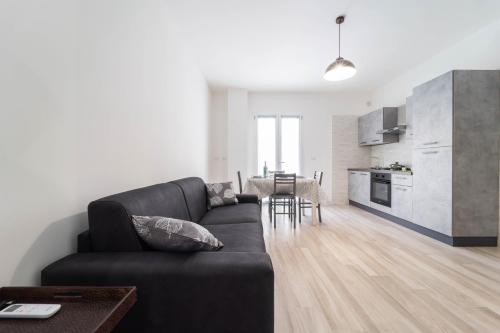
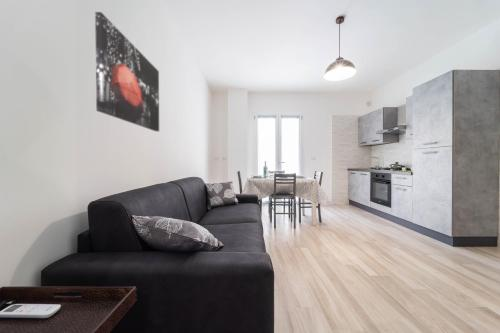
+ wall art [94,11,160,132]
